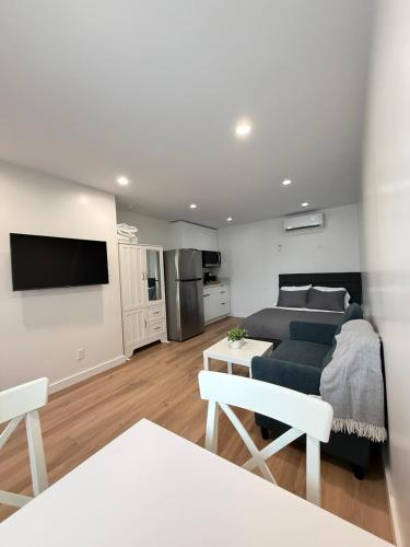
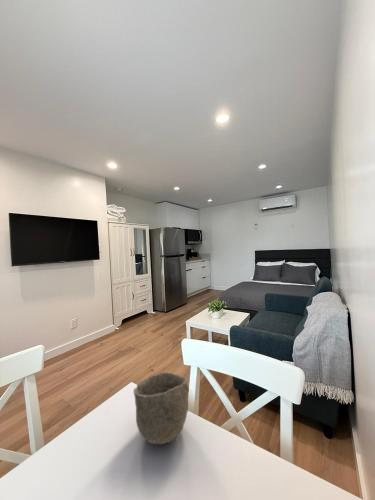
+ bowl [133,371,190,446]
